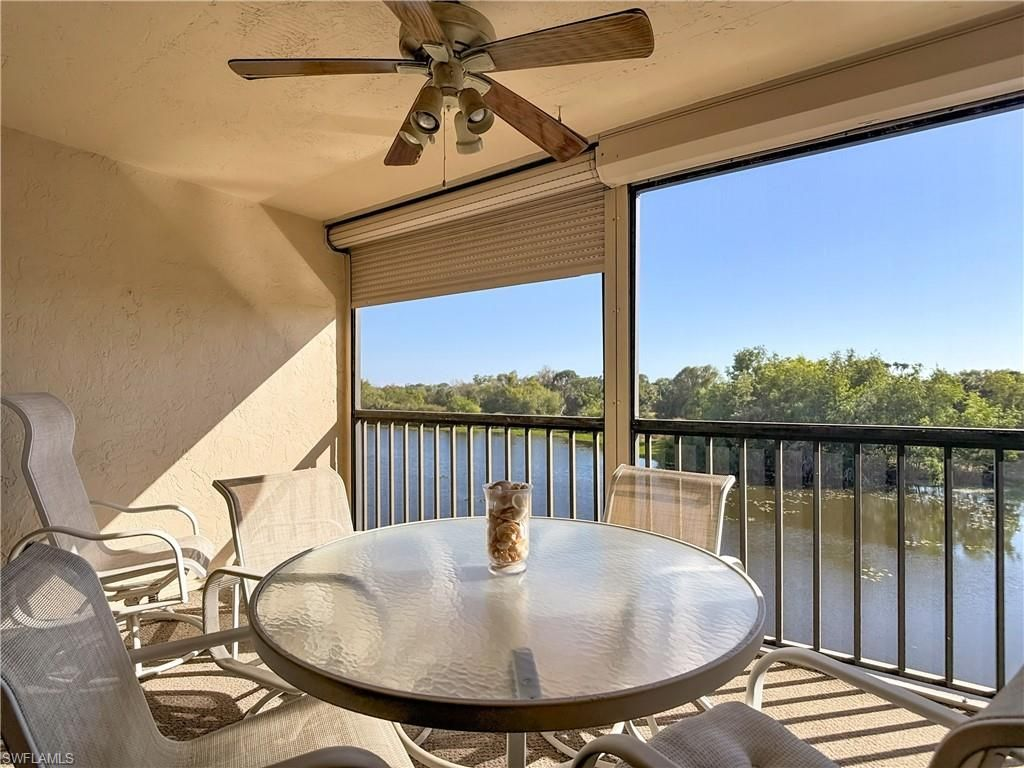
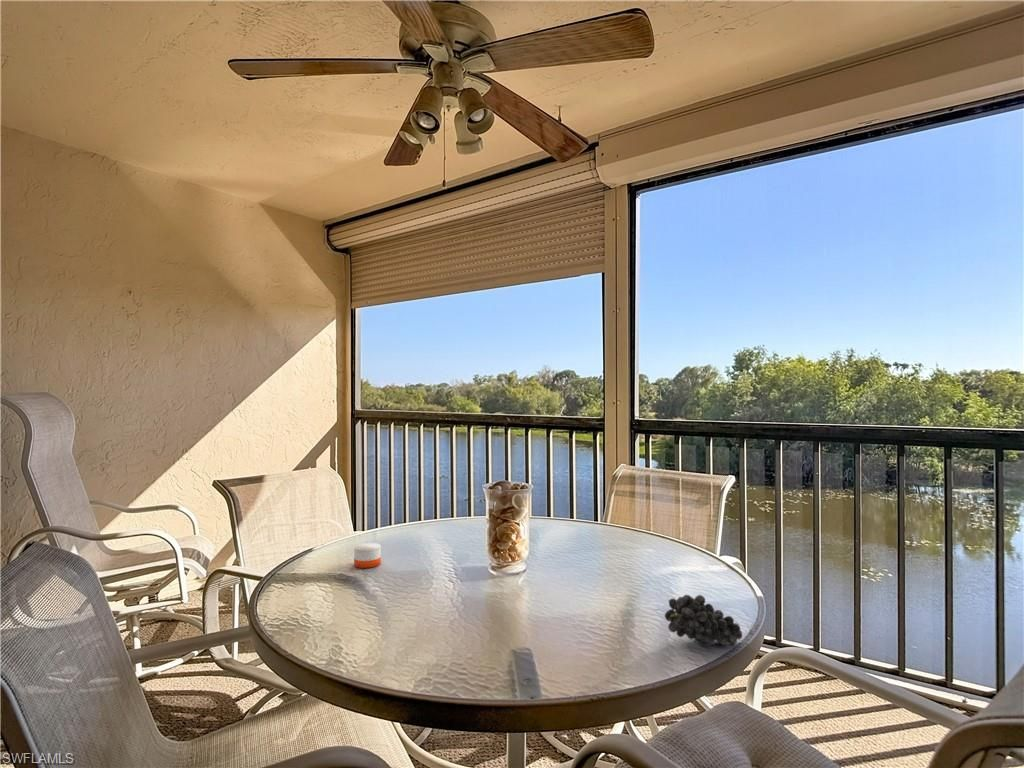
+ fruit [664,594,743,647]
+ candle [353,542,382,569]
